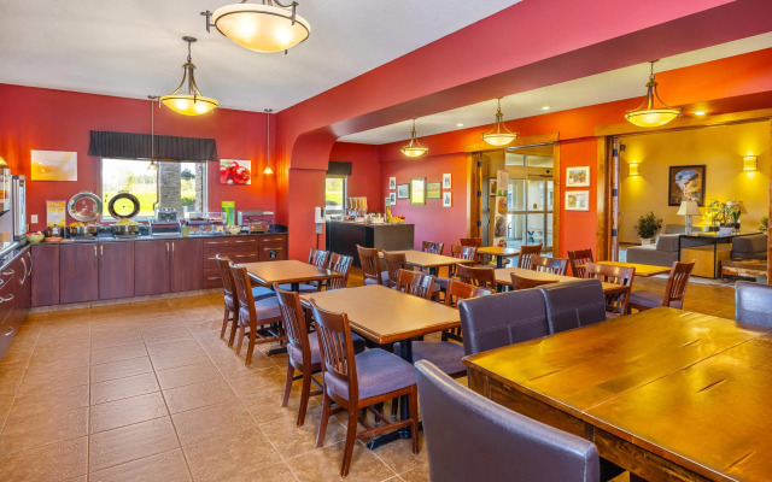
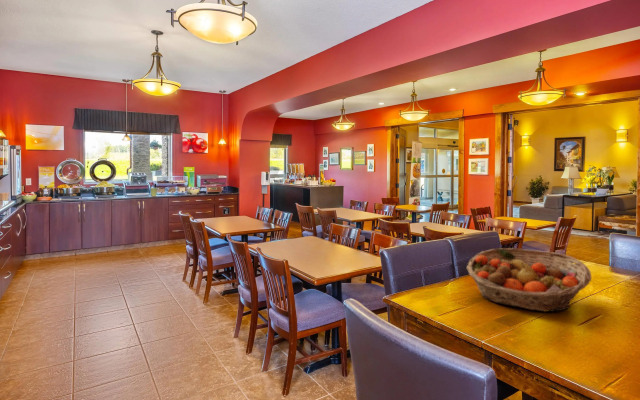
+ fruit basket [466,247,592,313]
